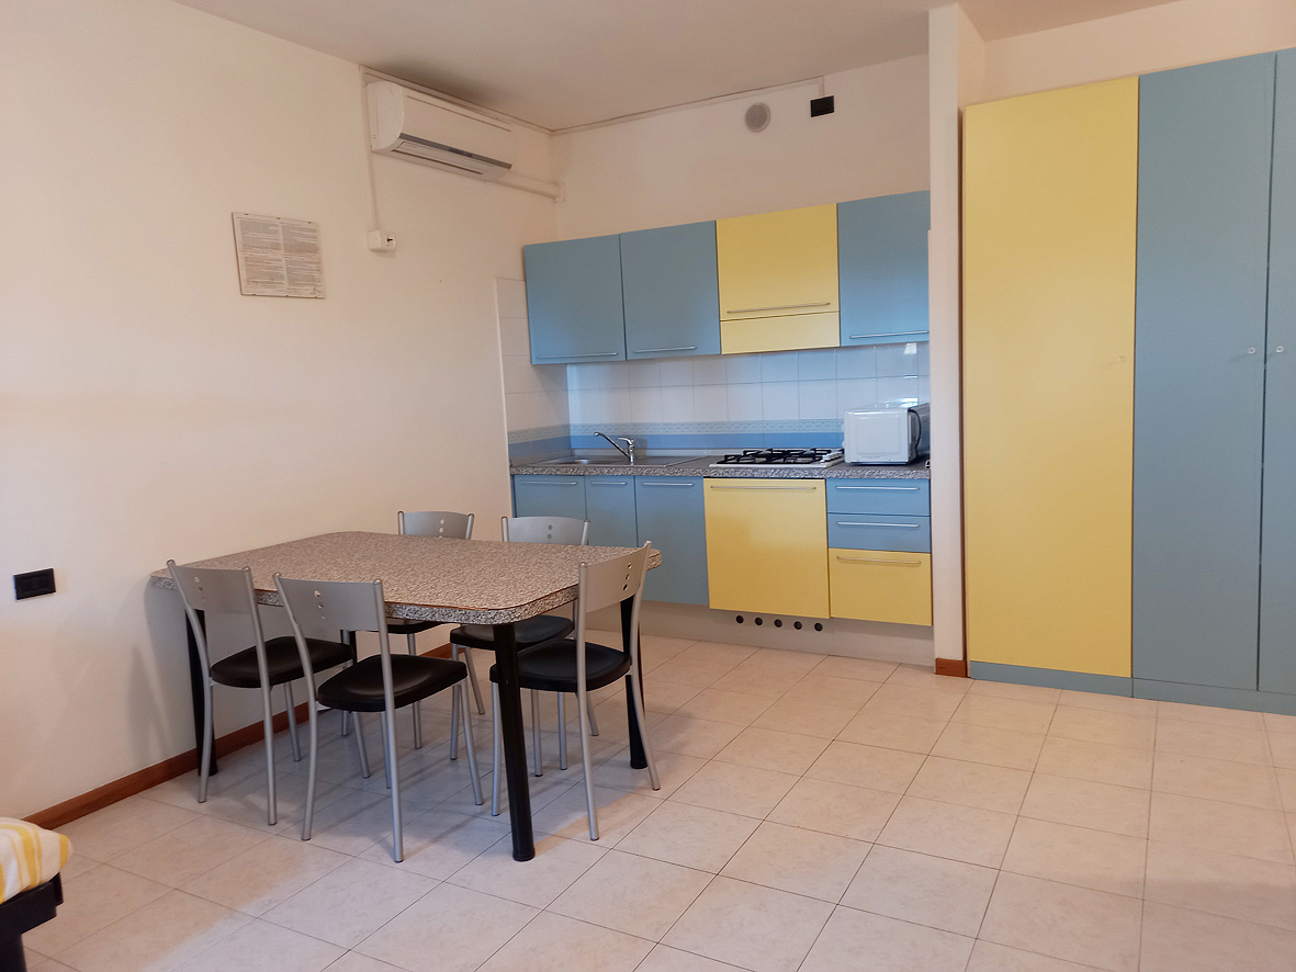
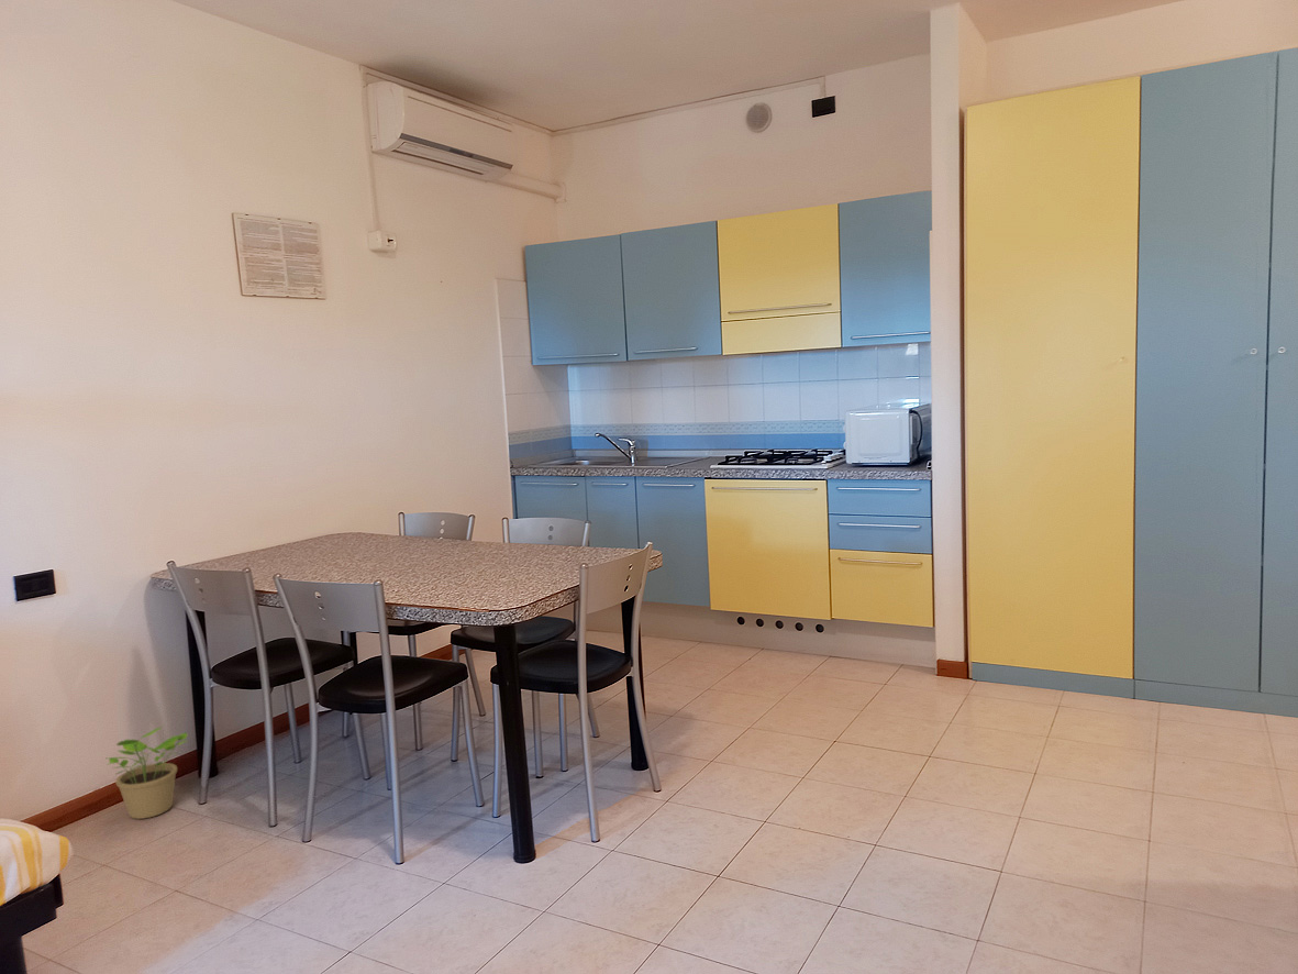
+ potted plant [106,726,189,820]
